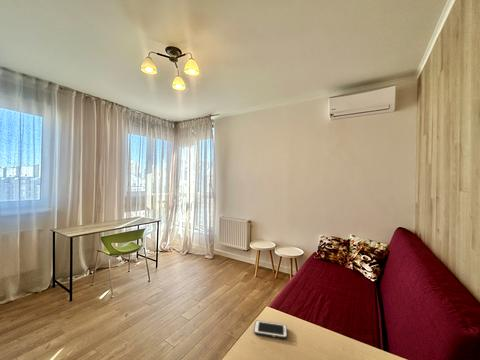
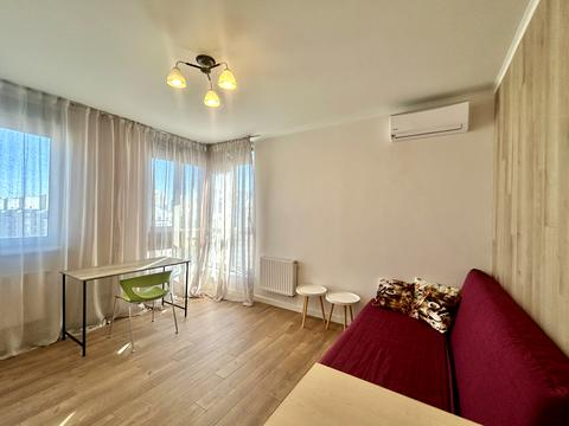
- cell phone [253,320,288,339]
